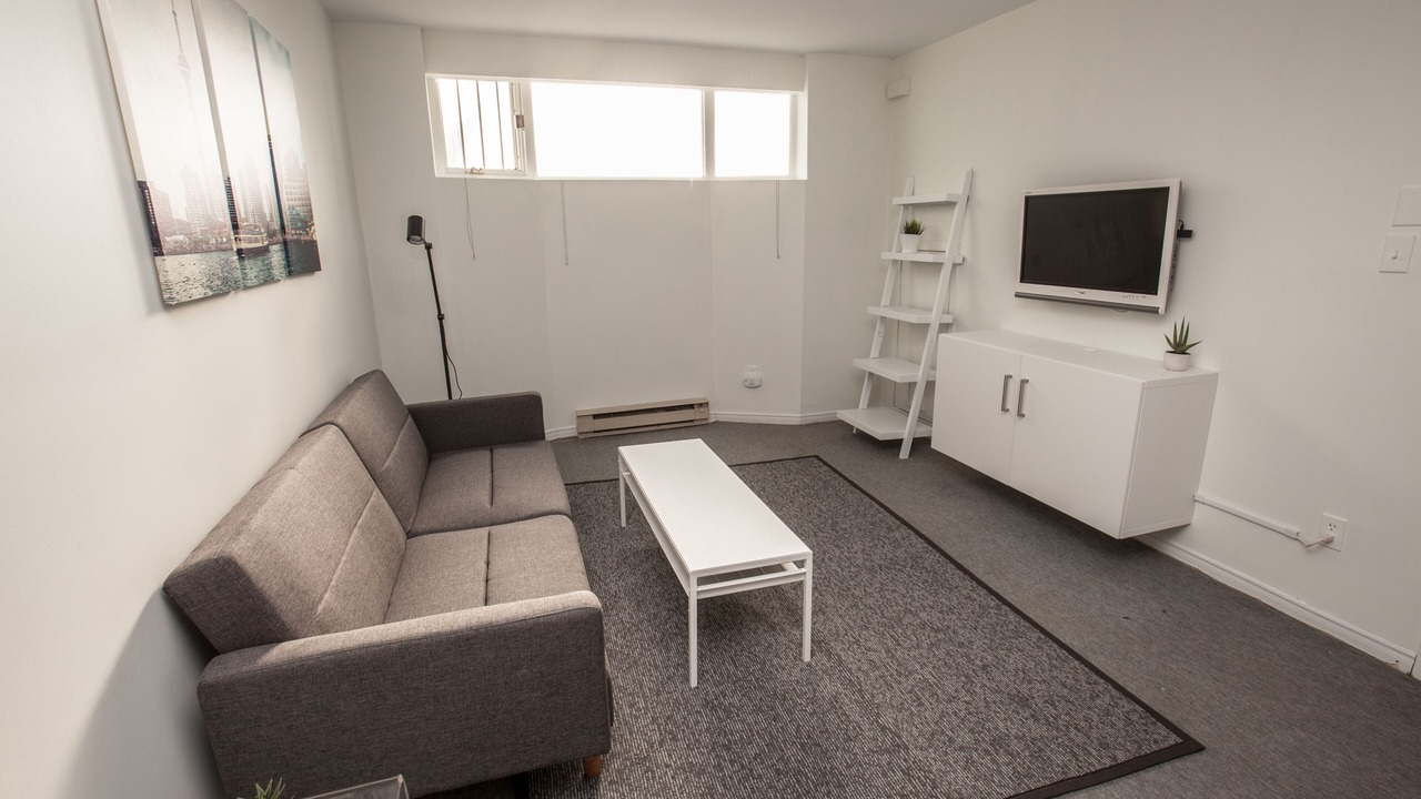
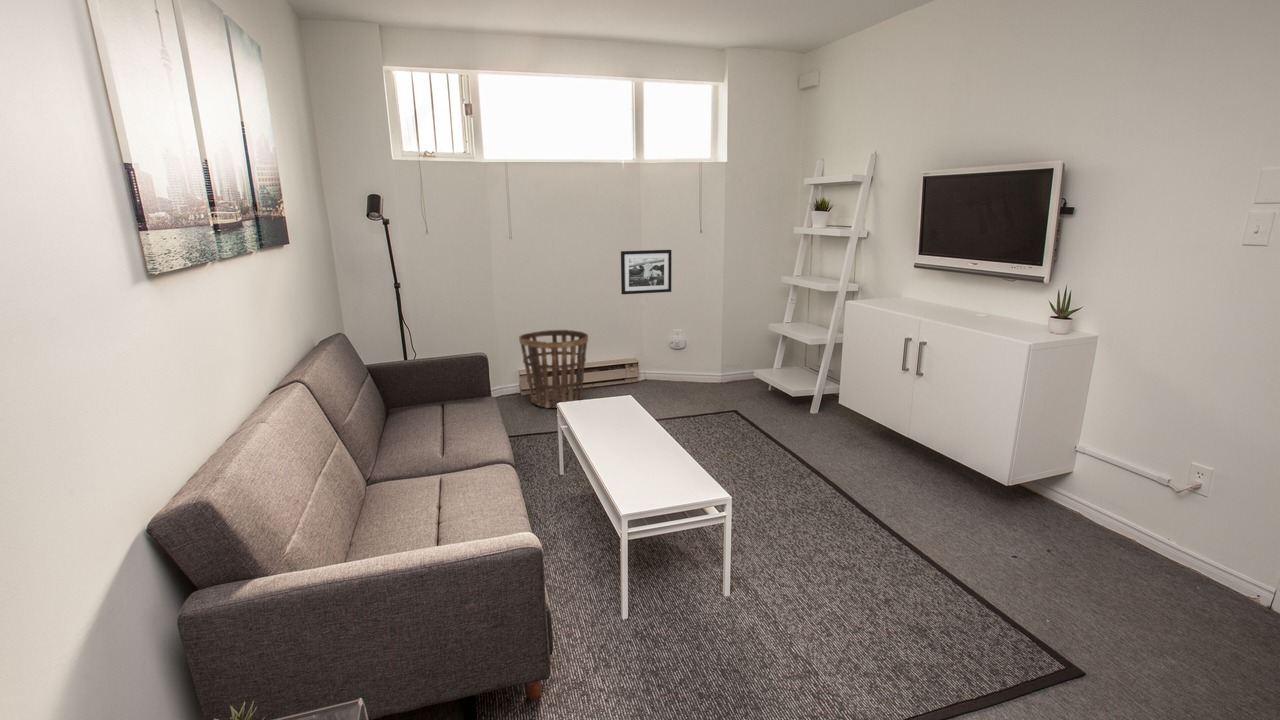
+ basket [518,329,589,409]
+ picture frame [620,249,672,295]
